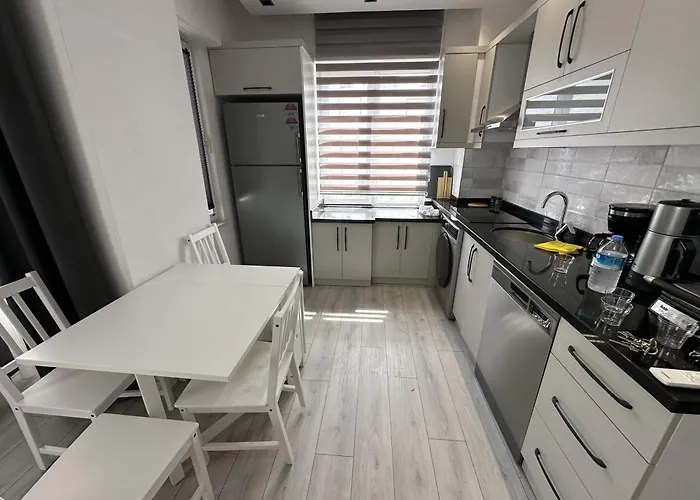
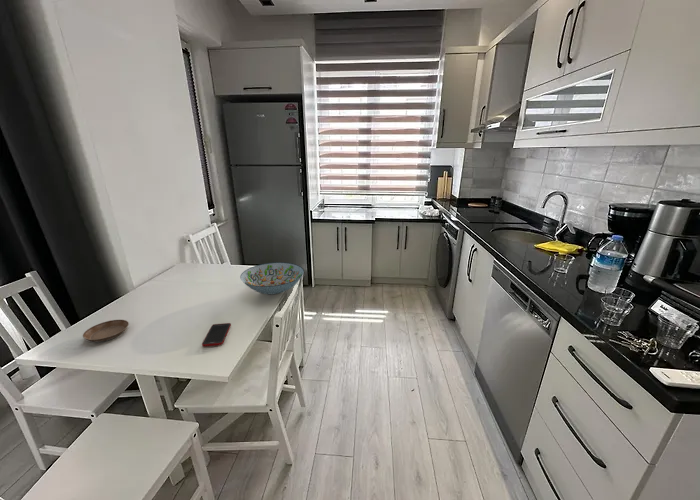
+ decorative bowl [239,261,305,295]
+ cell phone [201,322,232,347]
+ saucer [82,319,130,343]
